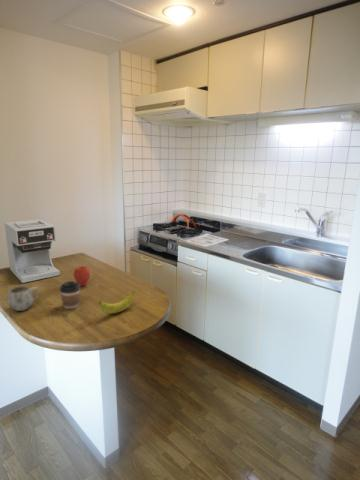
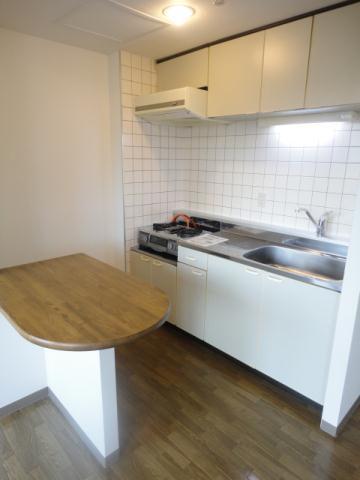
- mug [6,285,41,312]
- banana [98,289,136,314]
- coffee maker [4,218,61,284]
- apple [73,265,91,287]
- coffee cup [59,280,82,310]
